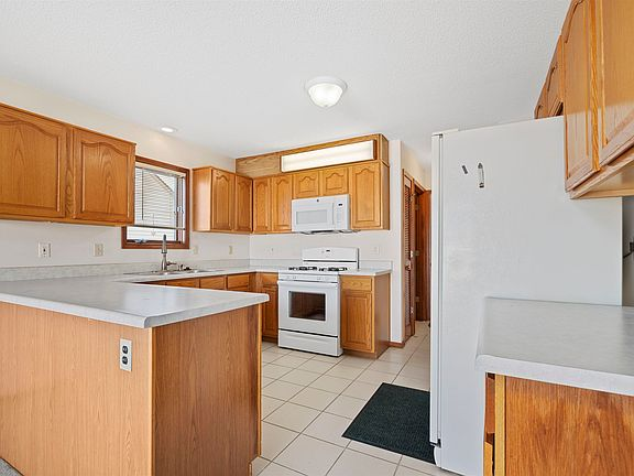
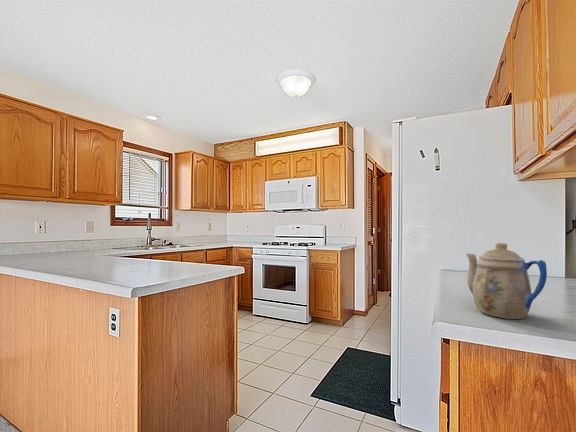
+ teapot [466,242,548,320]
